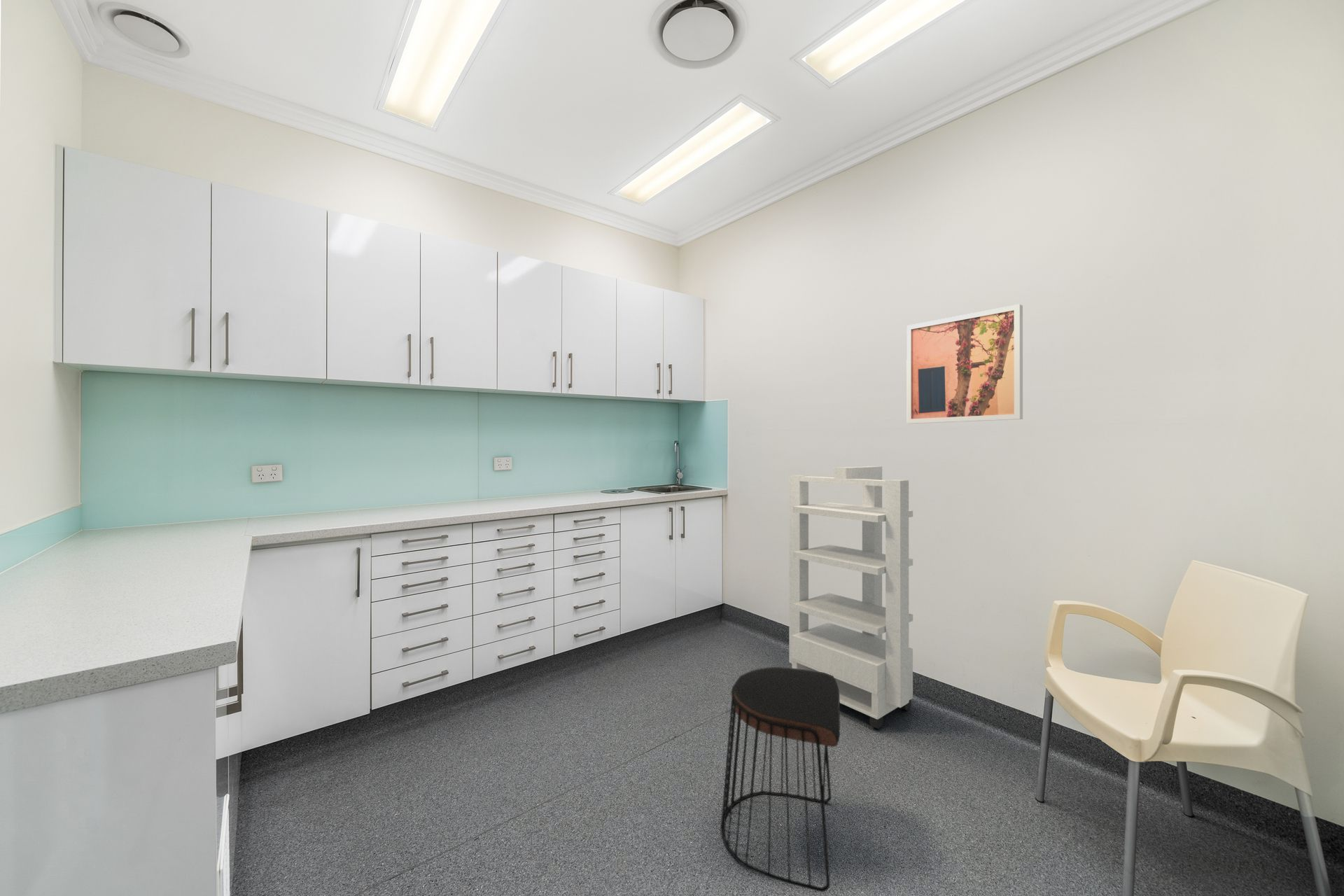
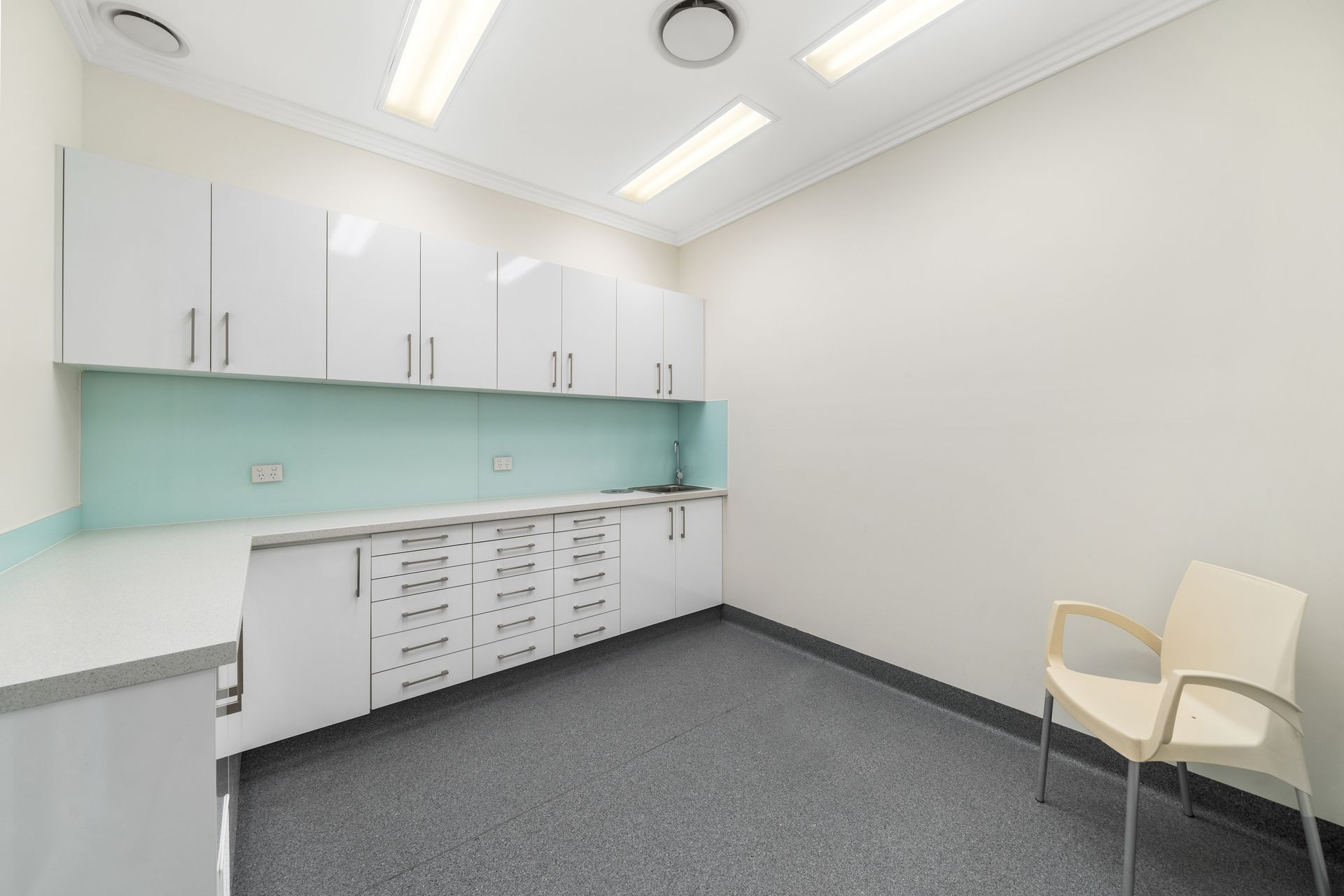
- storage cabinet [788,465,914,729]
- stool [720,666,841,893]
- wall art [906,304,1023,424]
